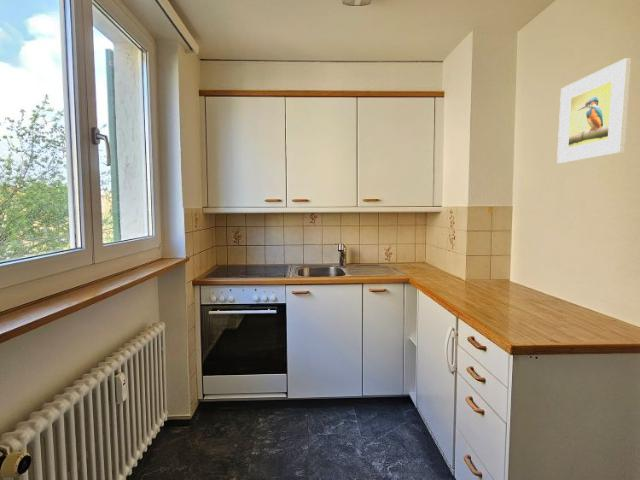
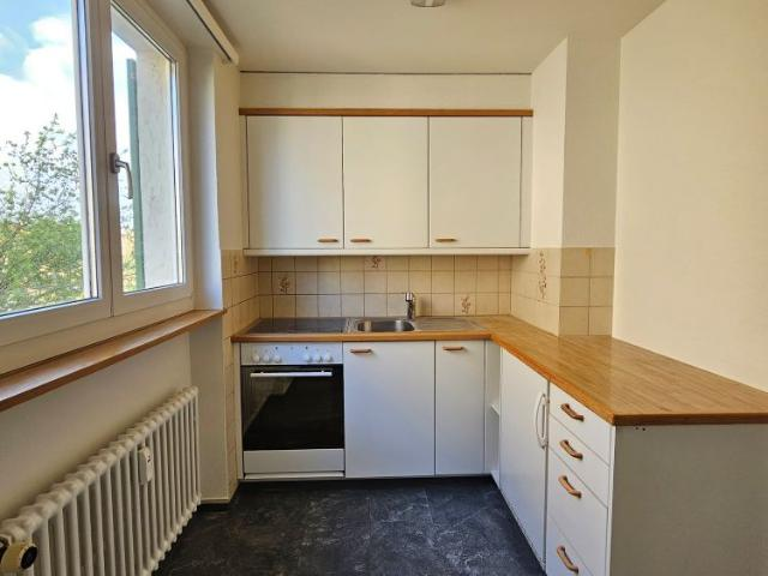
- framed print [556,57,632,164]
